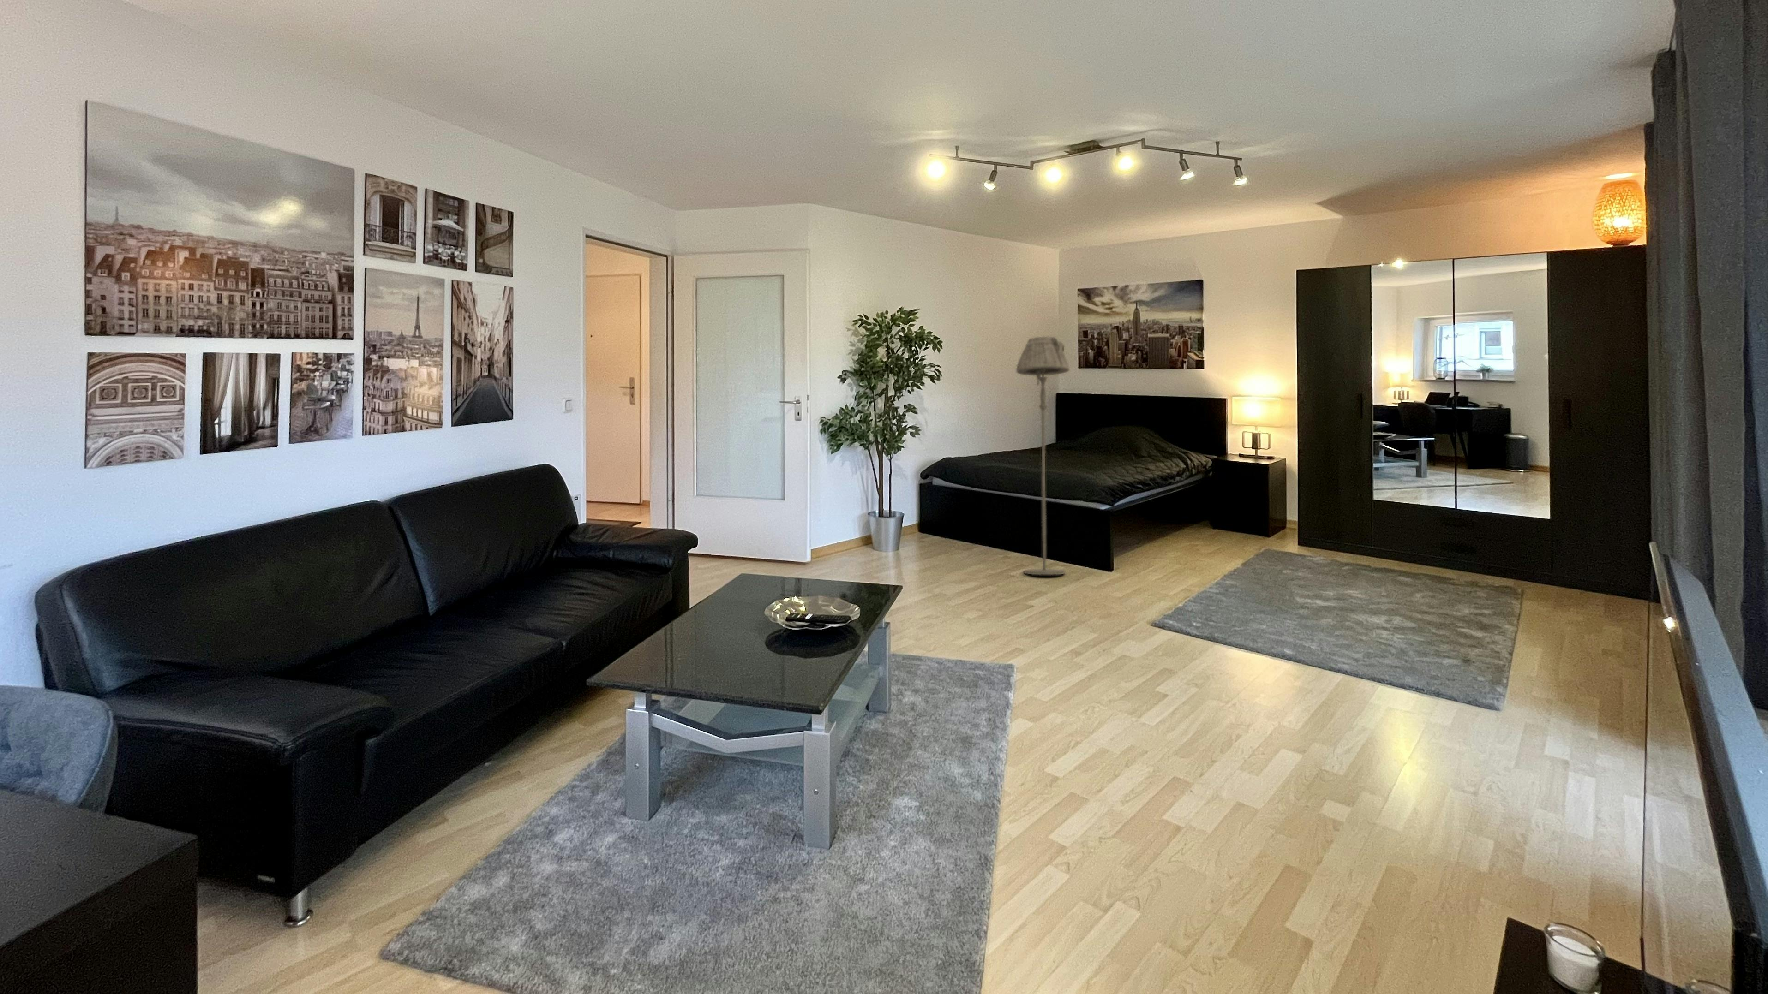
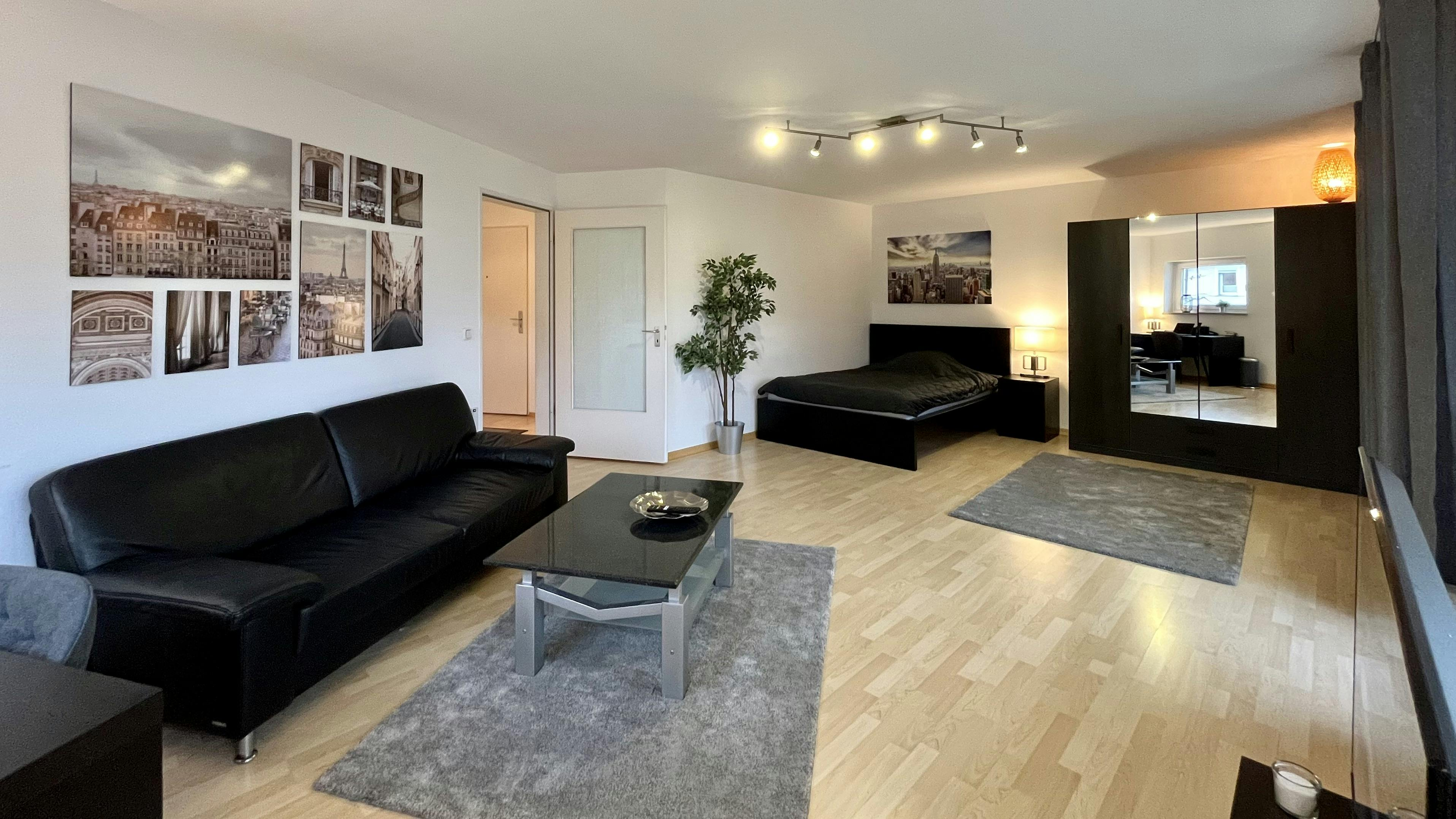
- floor lamp [1016,336,1070,575]
